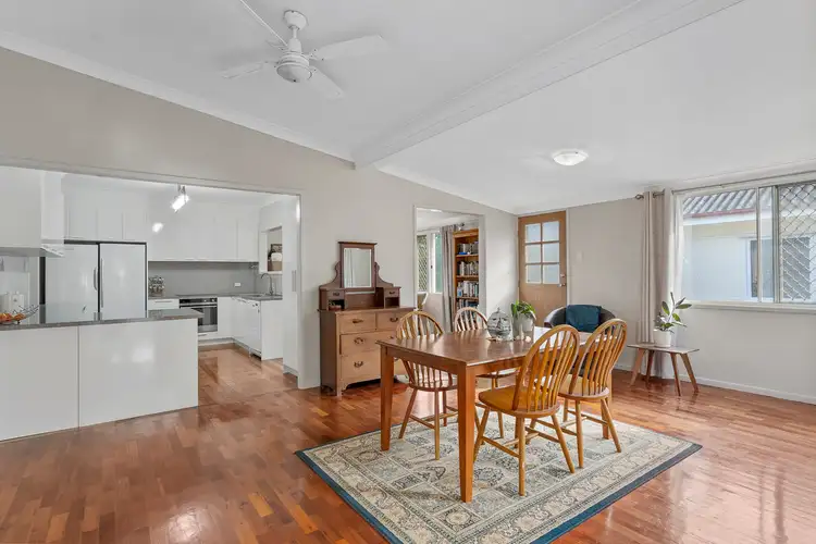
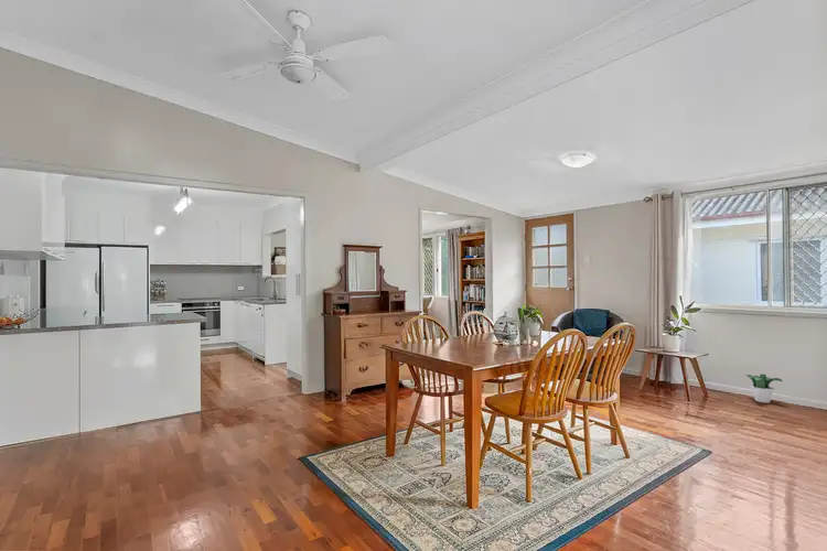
+ potted plant [745,372,783,403]
